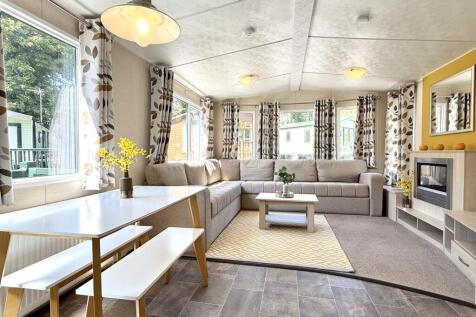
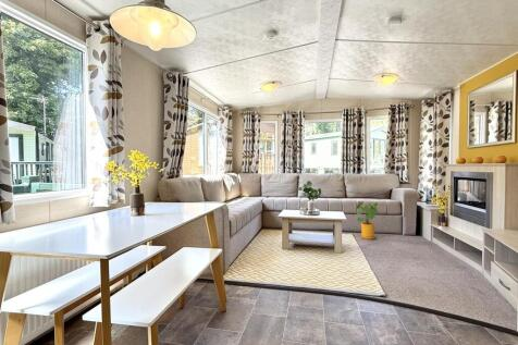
+ house plant [354,200,381,241]
